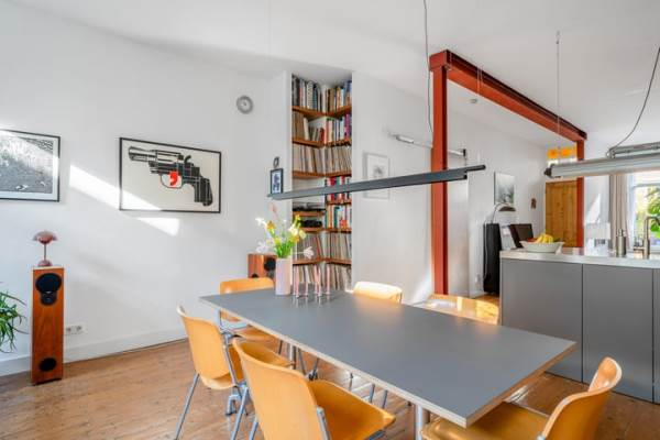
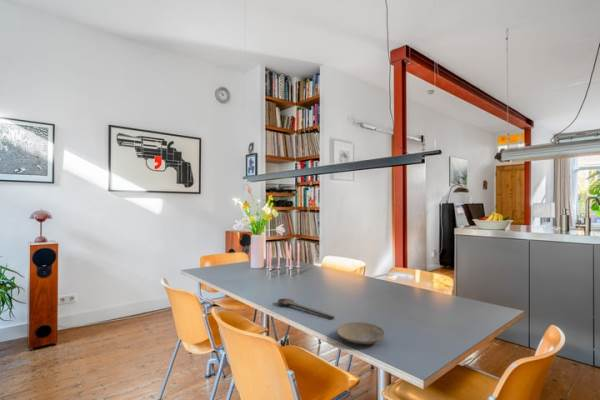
+ wooden spoon [277,298,335,320]
+ plate [336,321,386,345]
